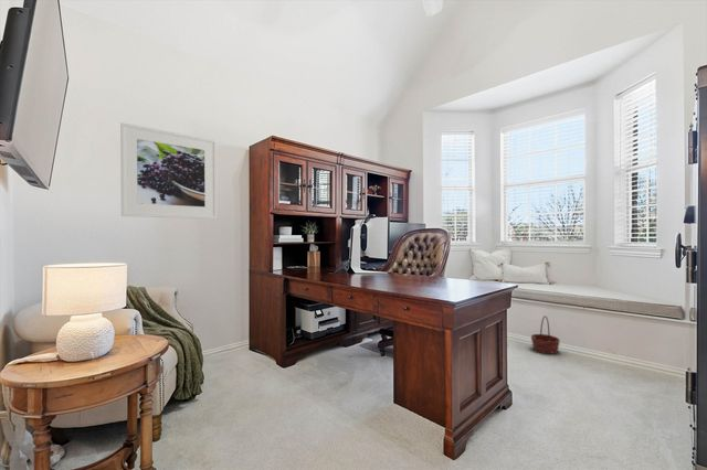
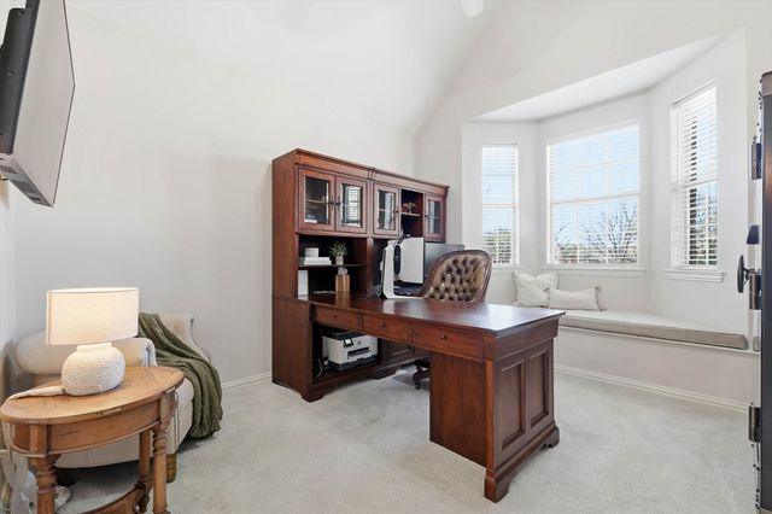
- basket [530,314,561,355]
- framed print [119,121,218,220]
